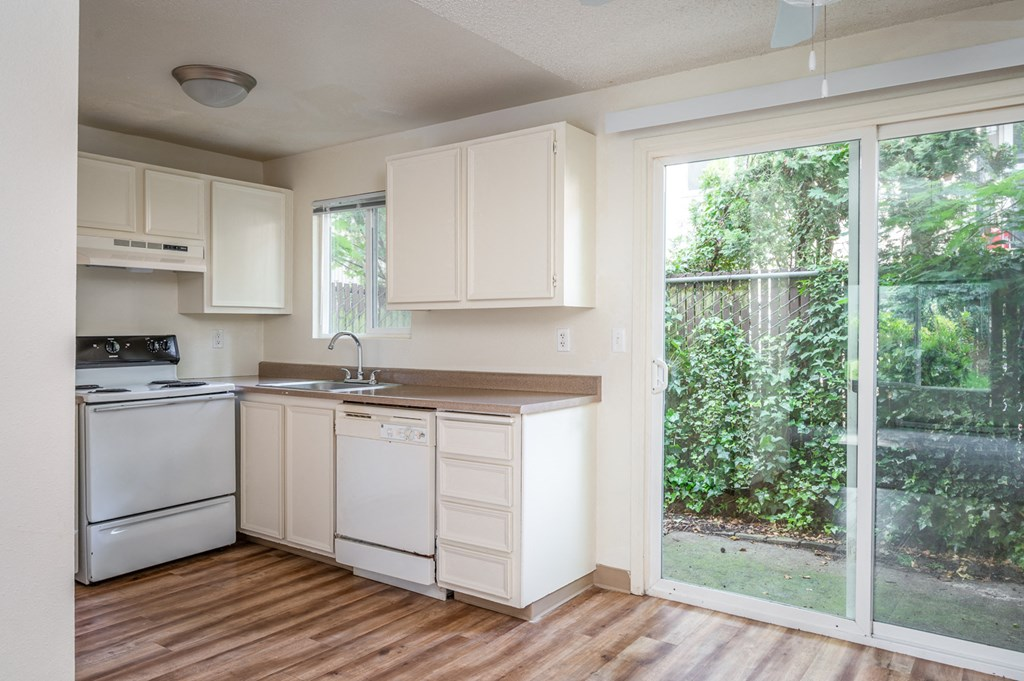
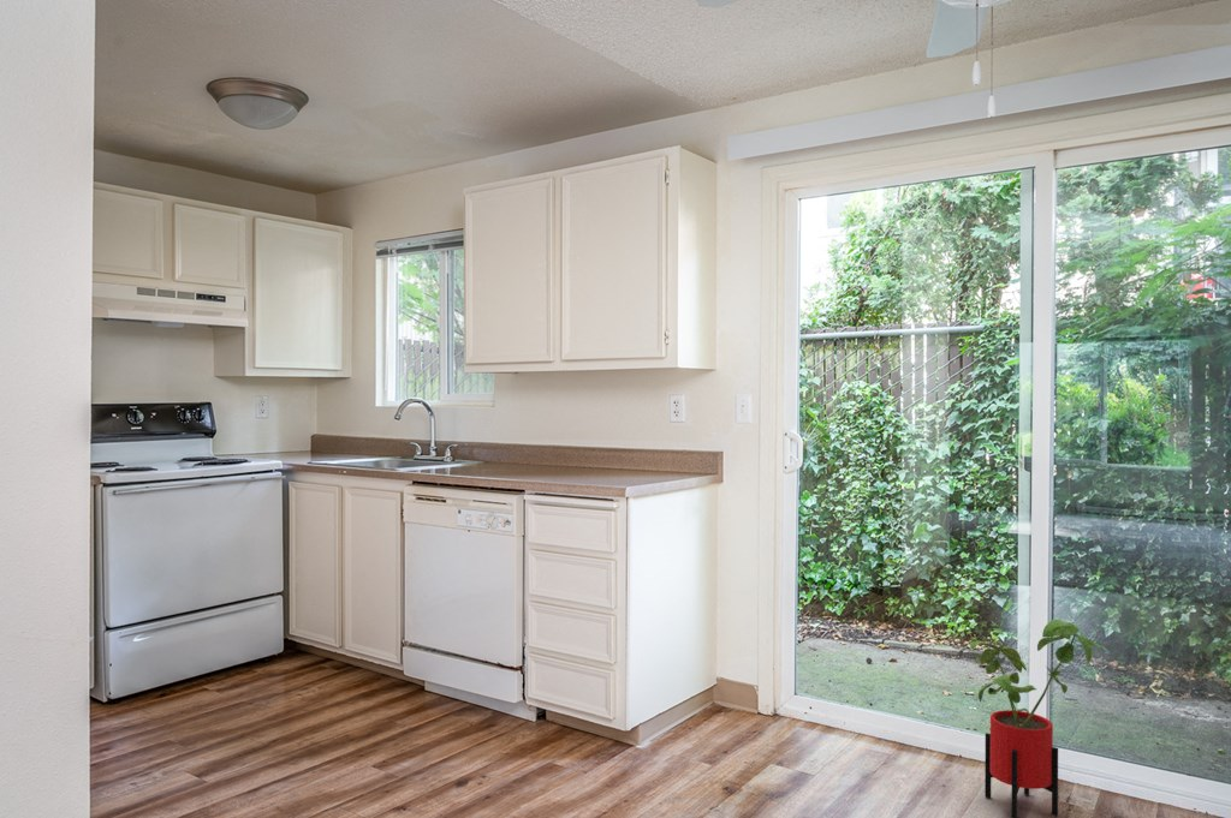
+ house plant [969,617,1102,818]
